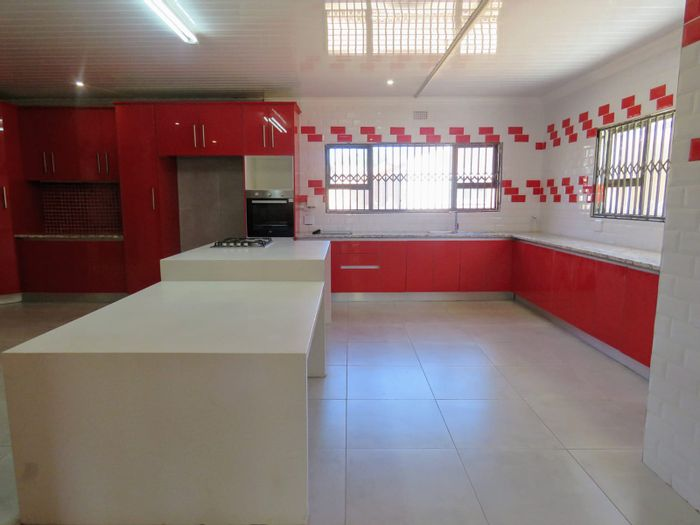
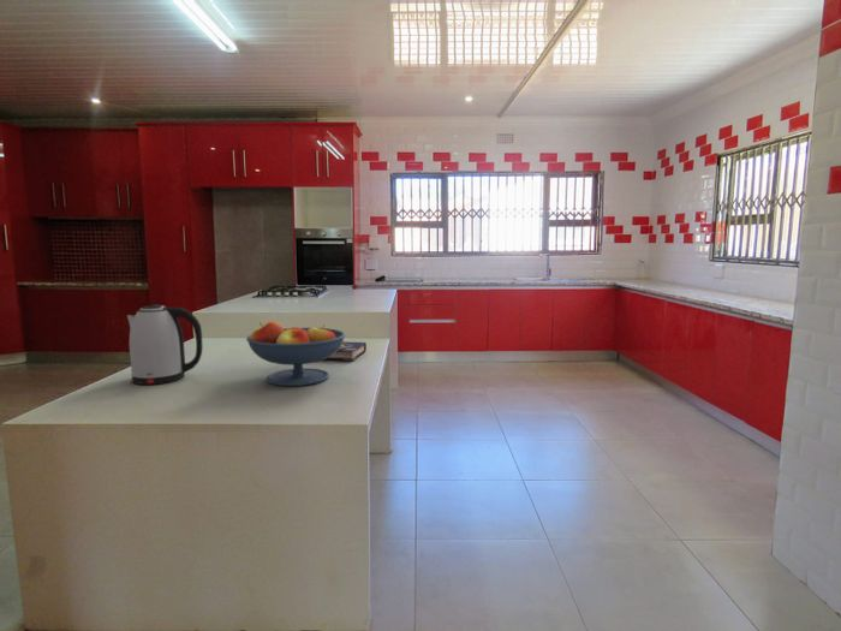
+ book [326,340,368,362]
+ fruit bowl [245,320,346,387]
+ kettle [126,304,204,386]
